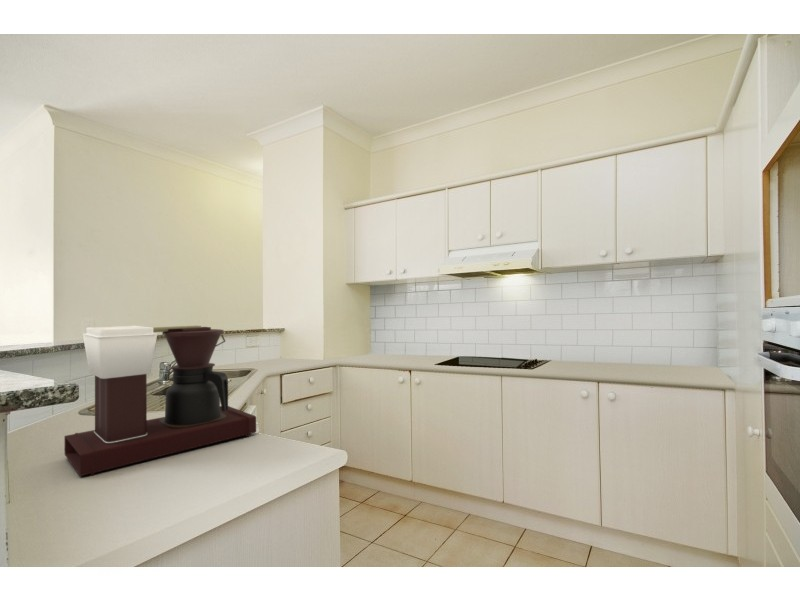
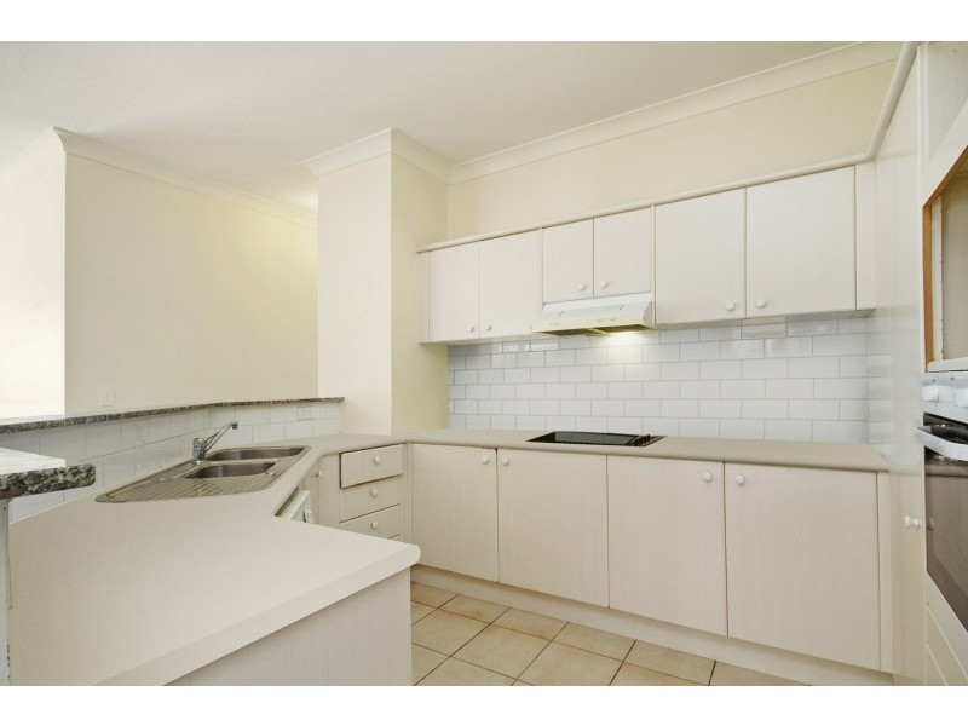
- coffee maker [64,325,257,477]
